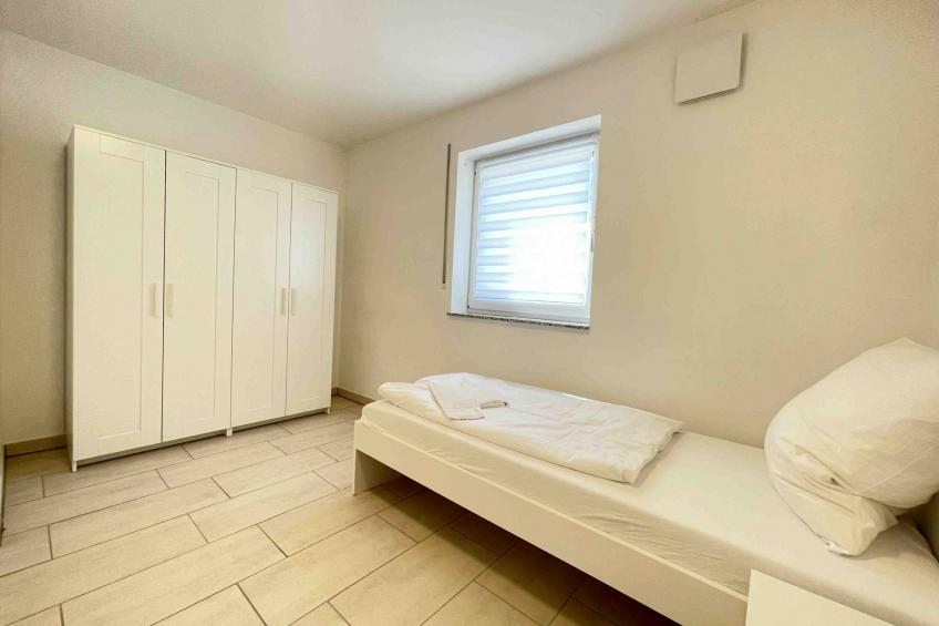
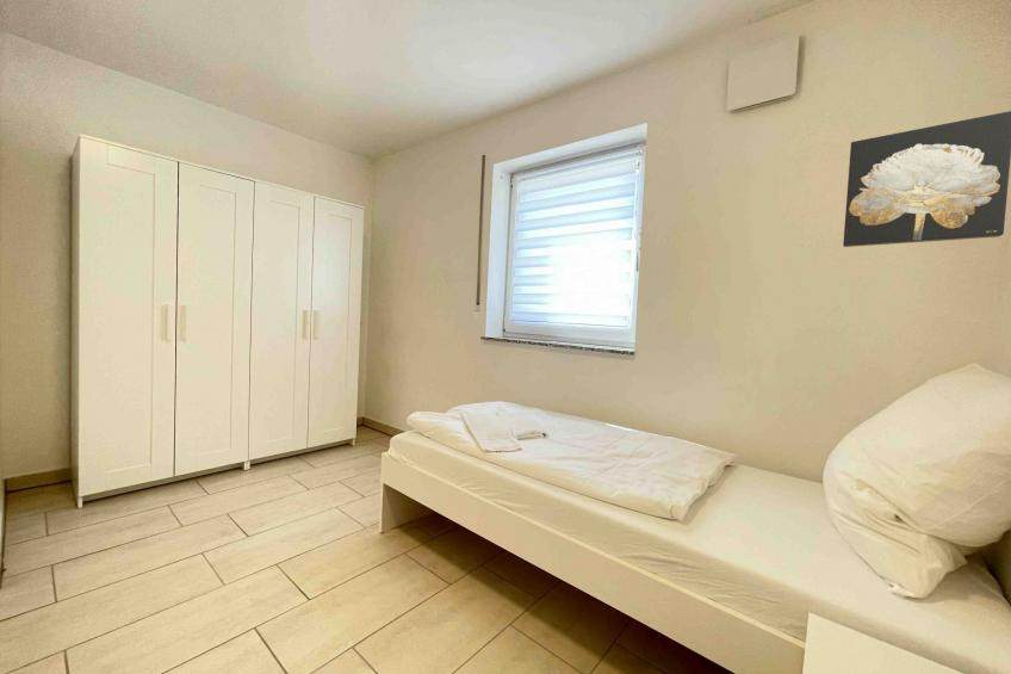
+ wall art [842,110,1011,248]
